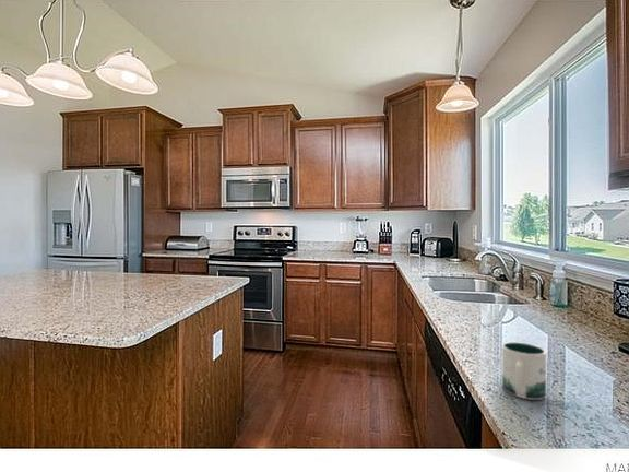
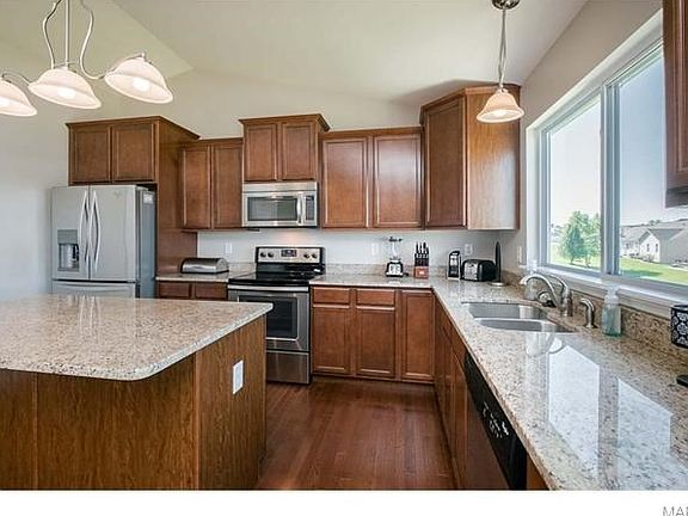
- mug [501,341,547,401]
